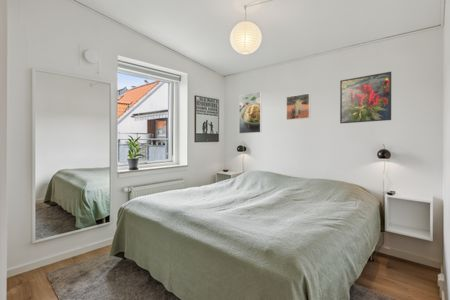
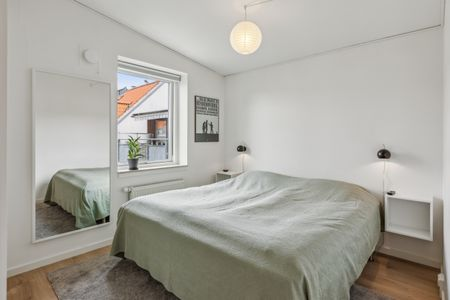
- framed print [238,90,263,135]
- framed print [339,71,392,124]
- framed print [285,92,311,121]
